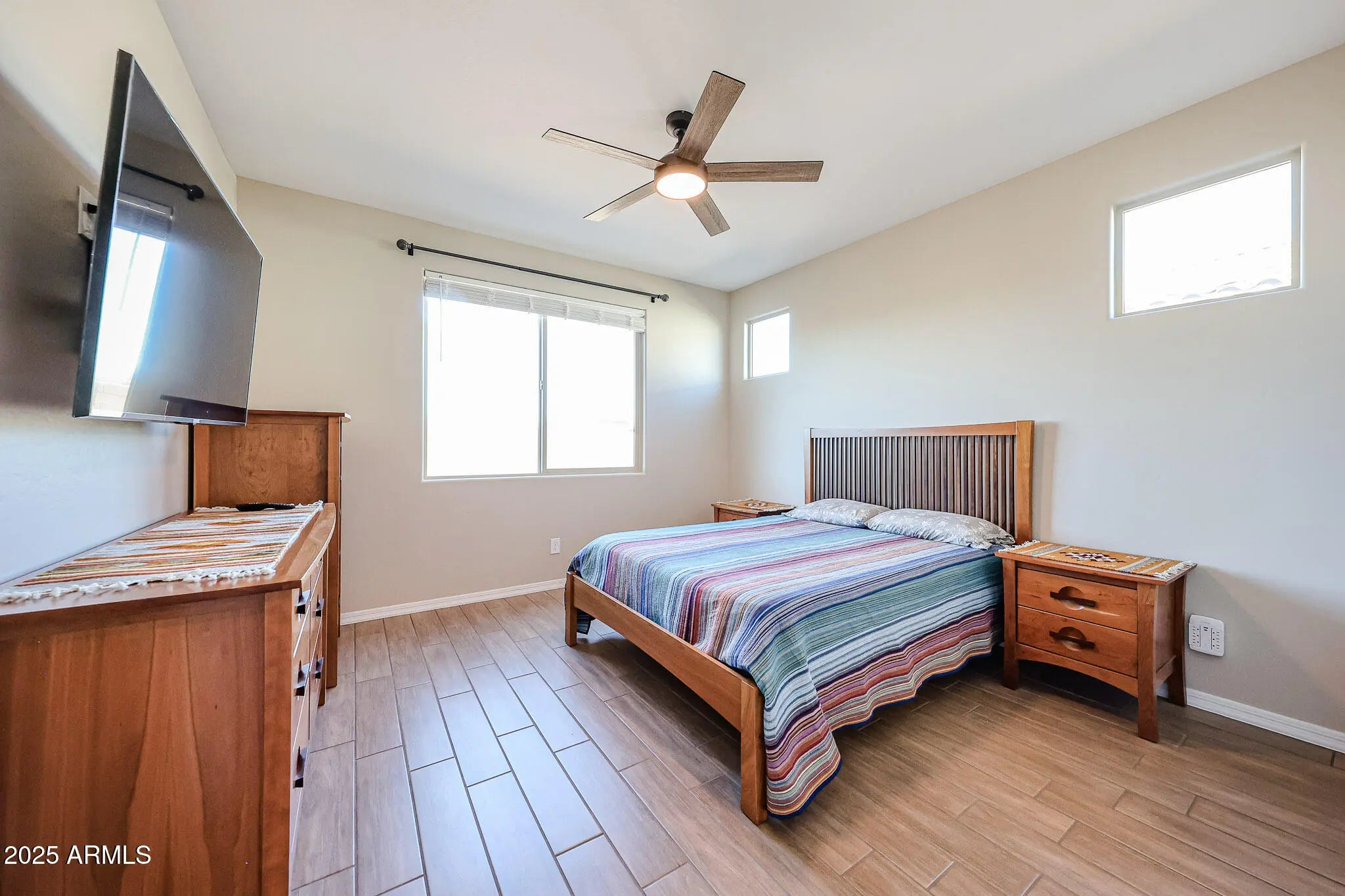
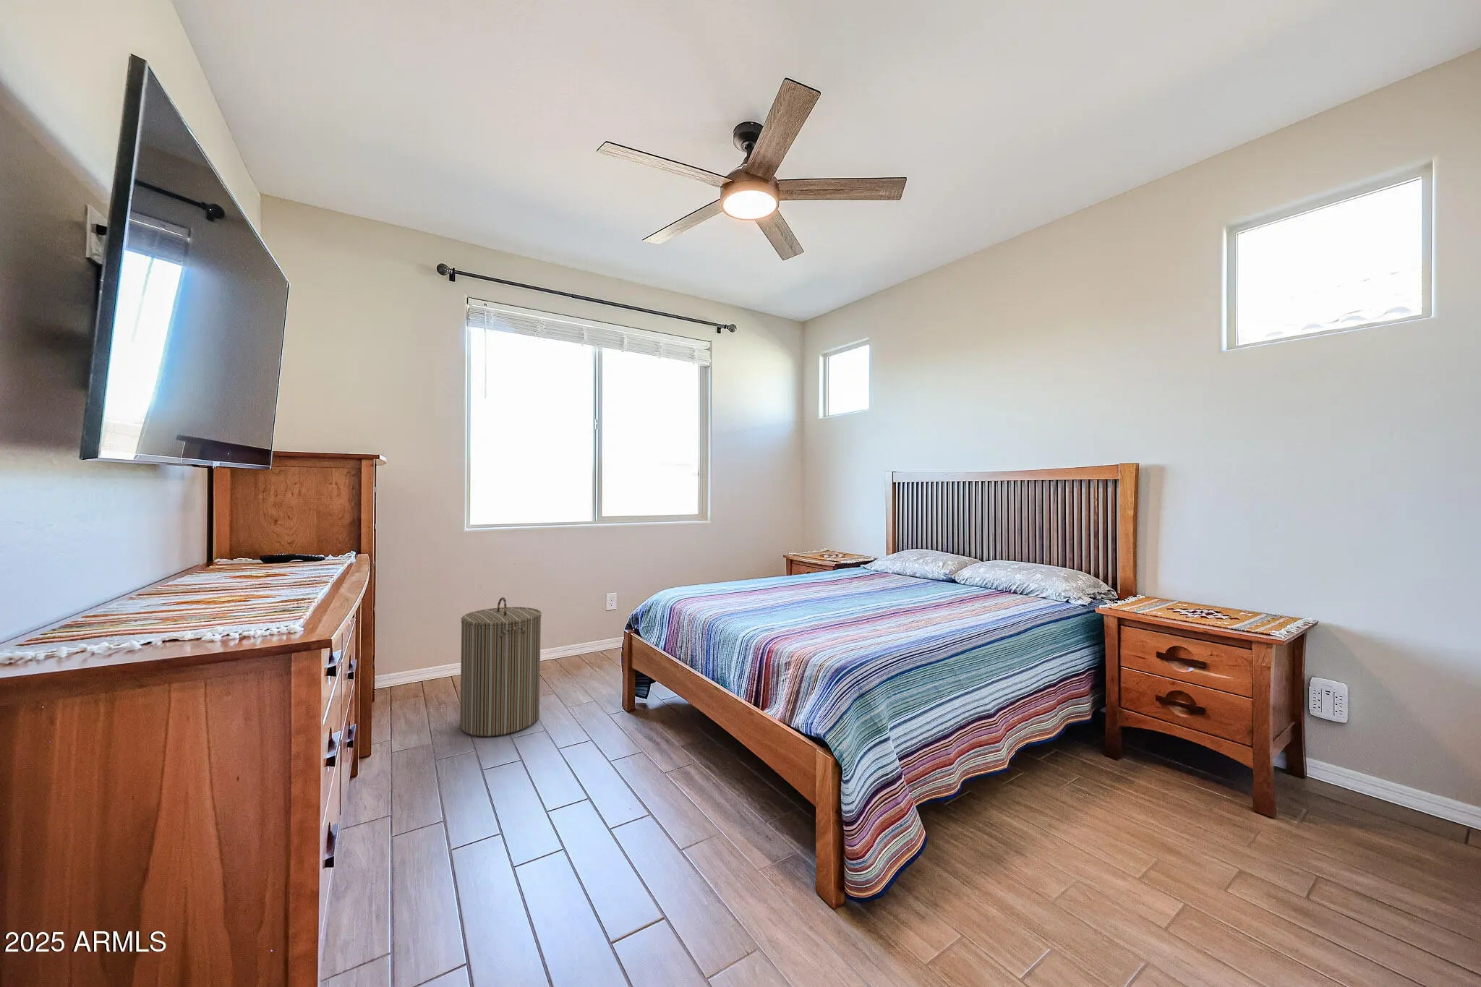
+ laundry hamper [459,597,543,737]
